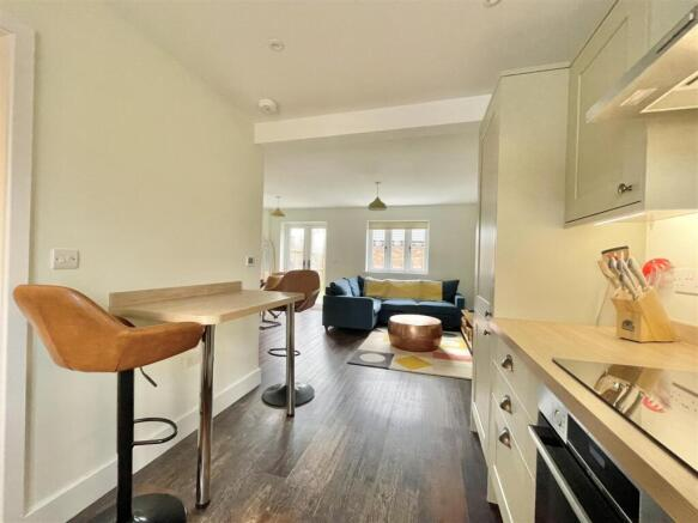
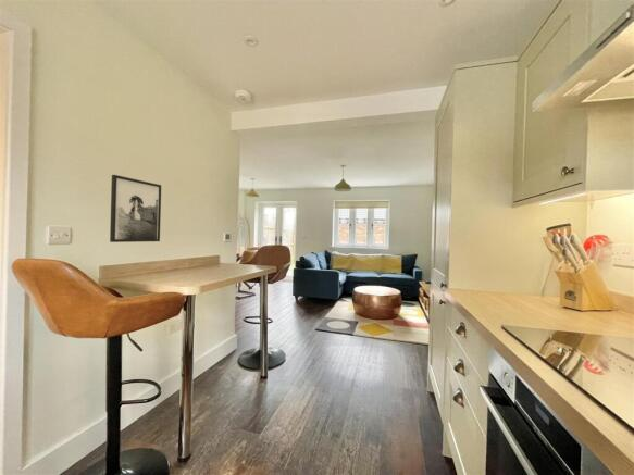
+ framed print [109,174,162,243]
